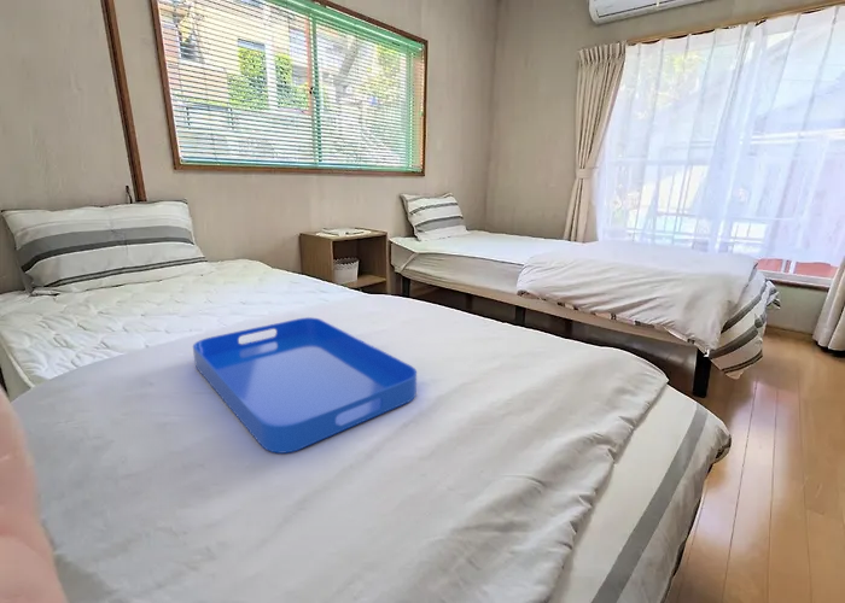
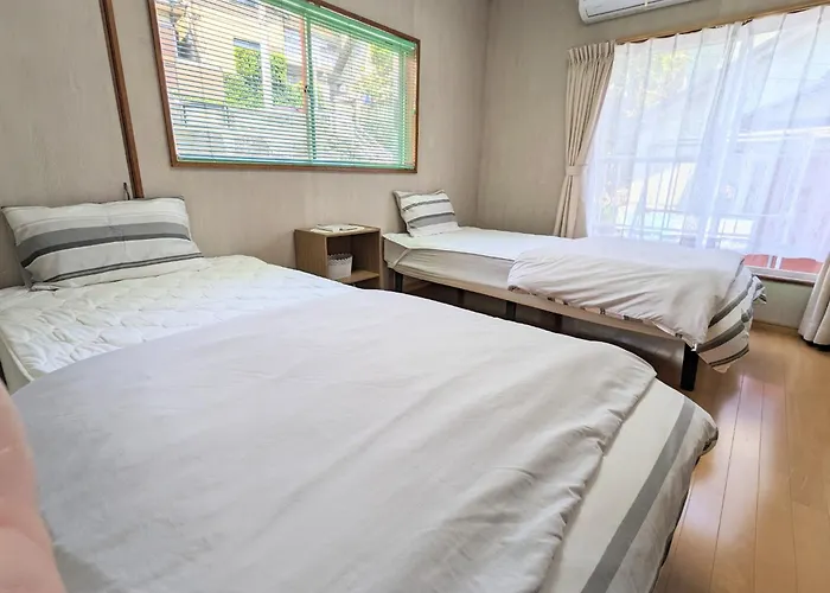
- serving tray [192,316,418,455]
